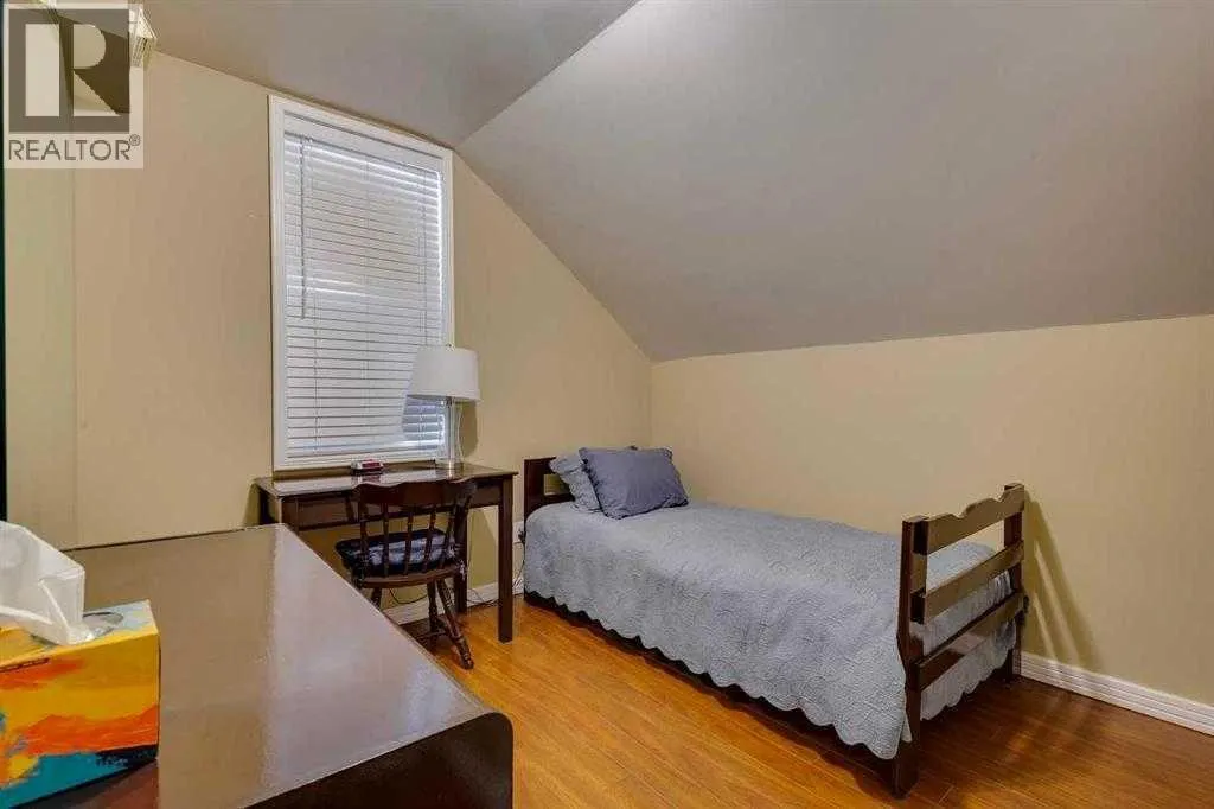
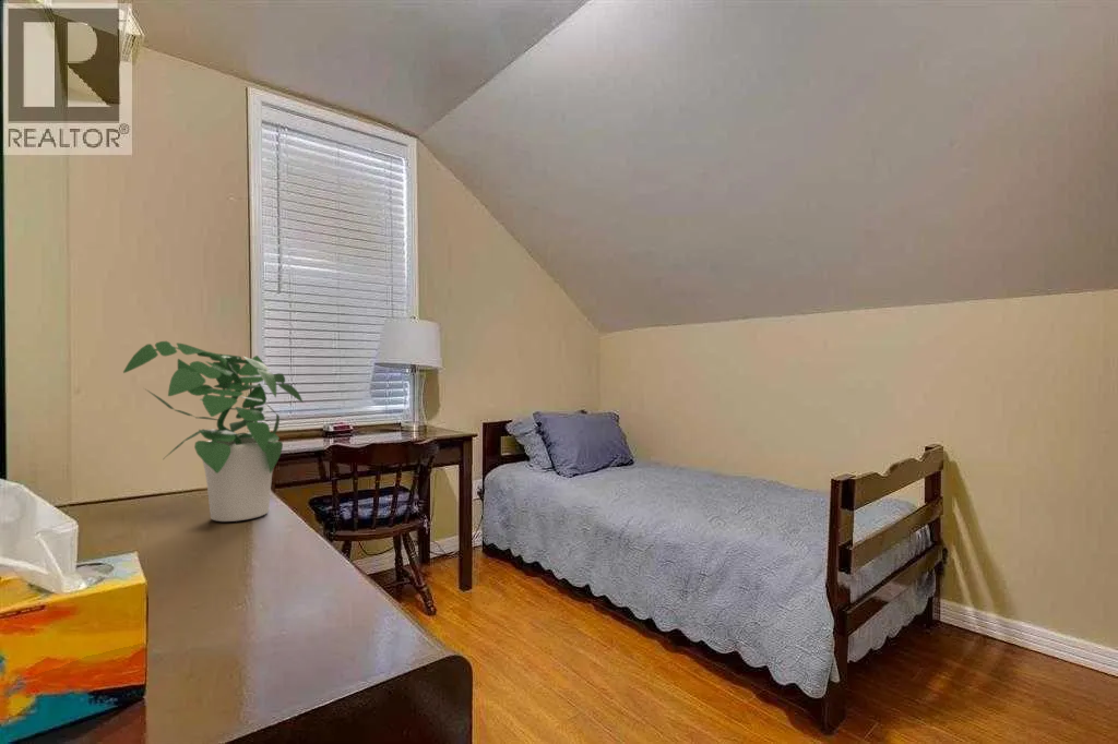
+ potted plant [122,340,304,523]
